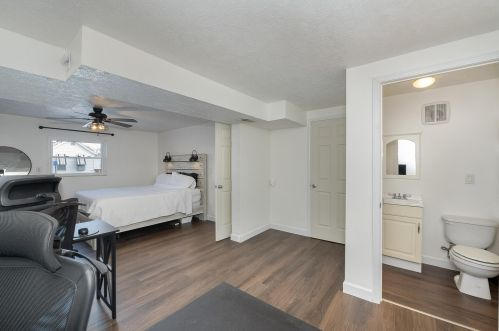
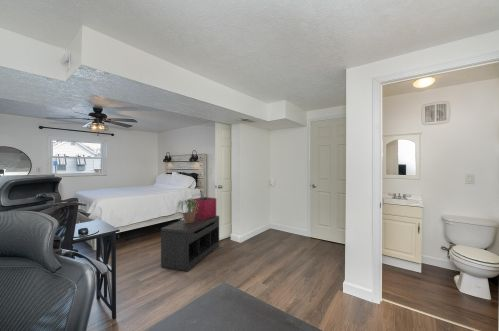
+ storage bin [192,196,218,219]
+ bench [160,215,220,272]
+ potted plant [175,197,199,223]
